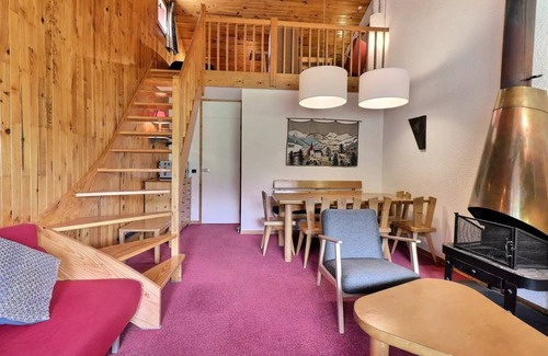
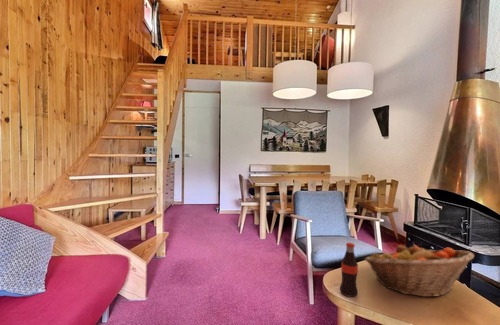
+ fruit basket [363,243,475,298]
+ bottle [339,242,359,298]
